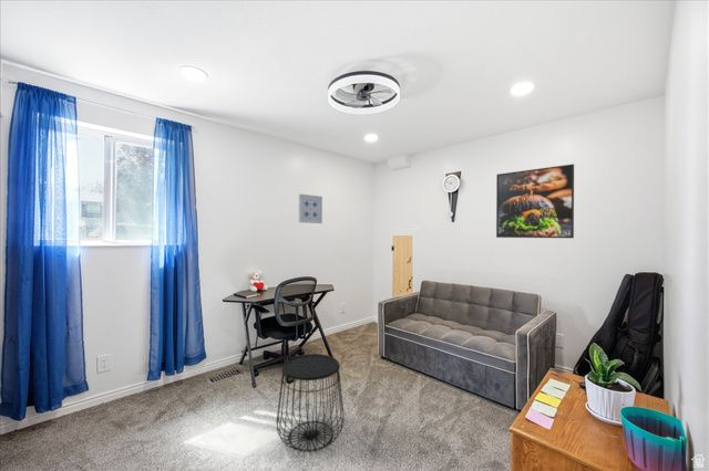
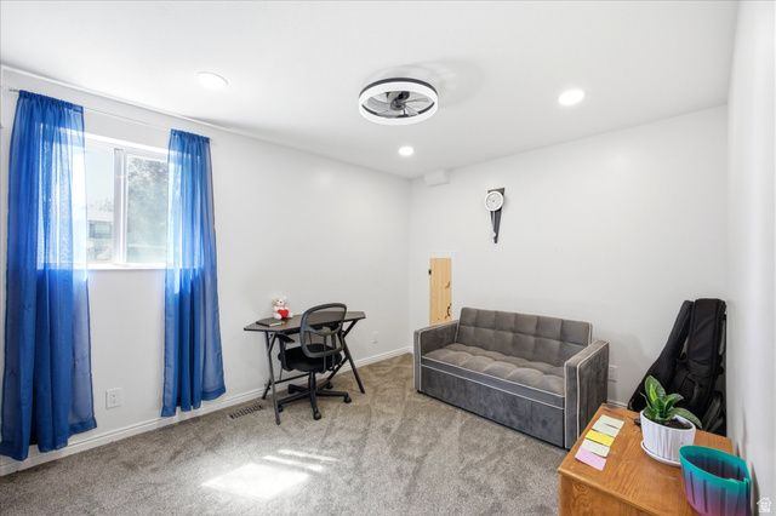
- side table [276,353,345,452]
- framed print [495,163,575,239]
- wall art [297,192,323,224]
